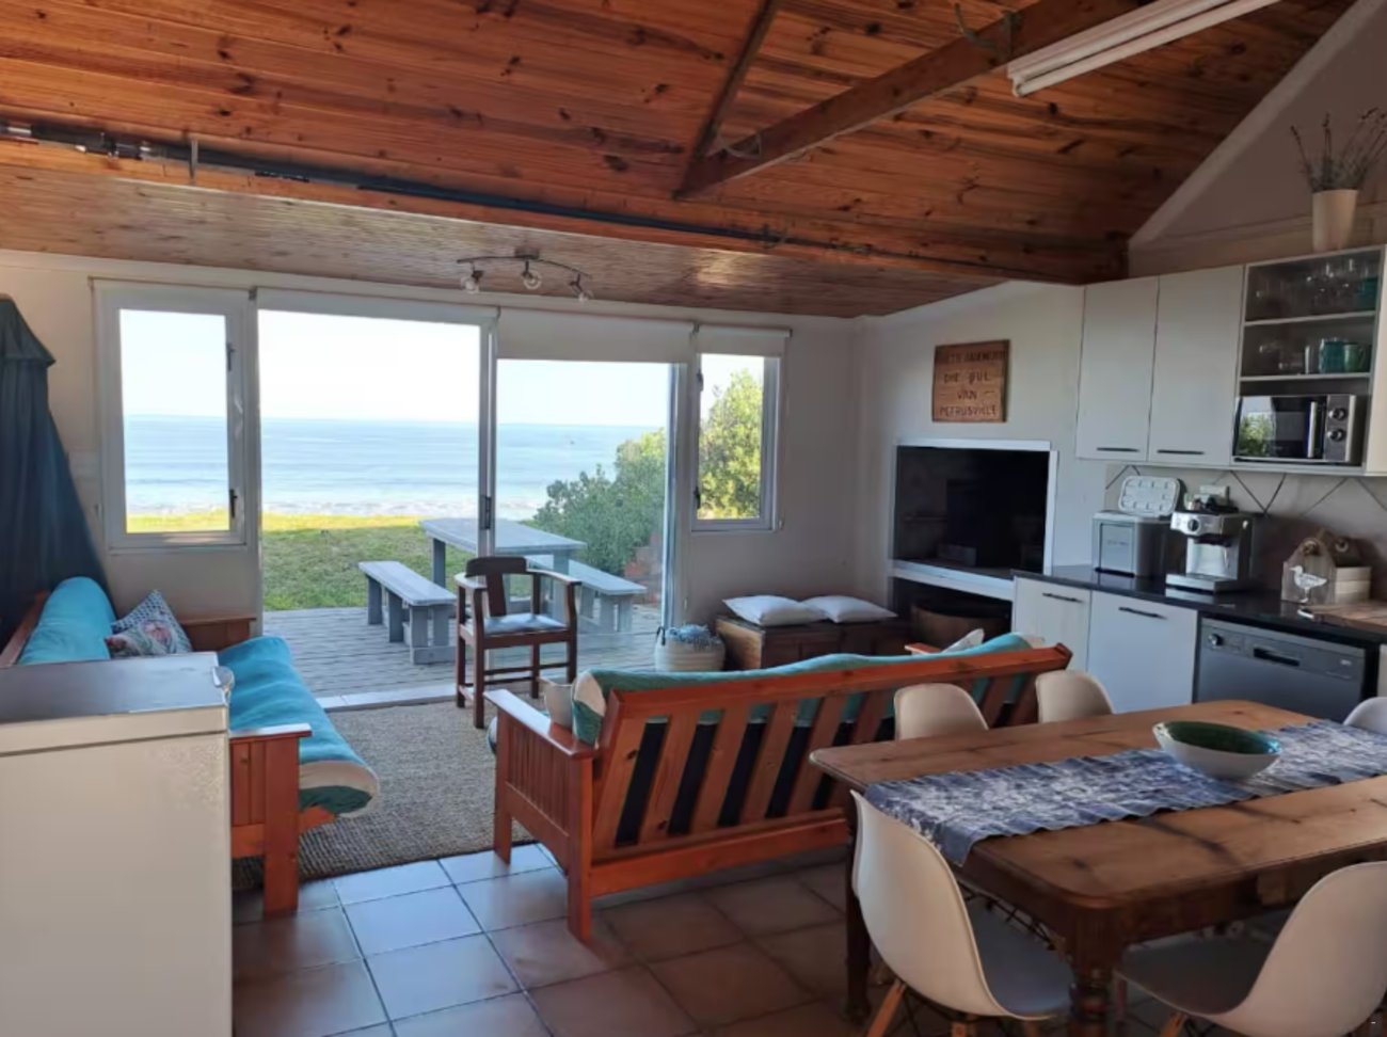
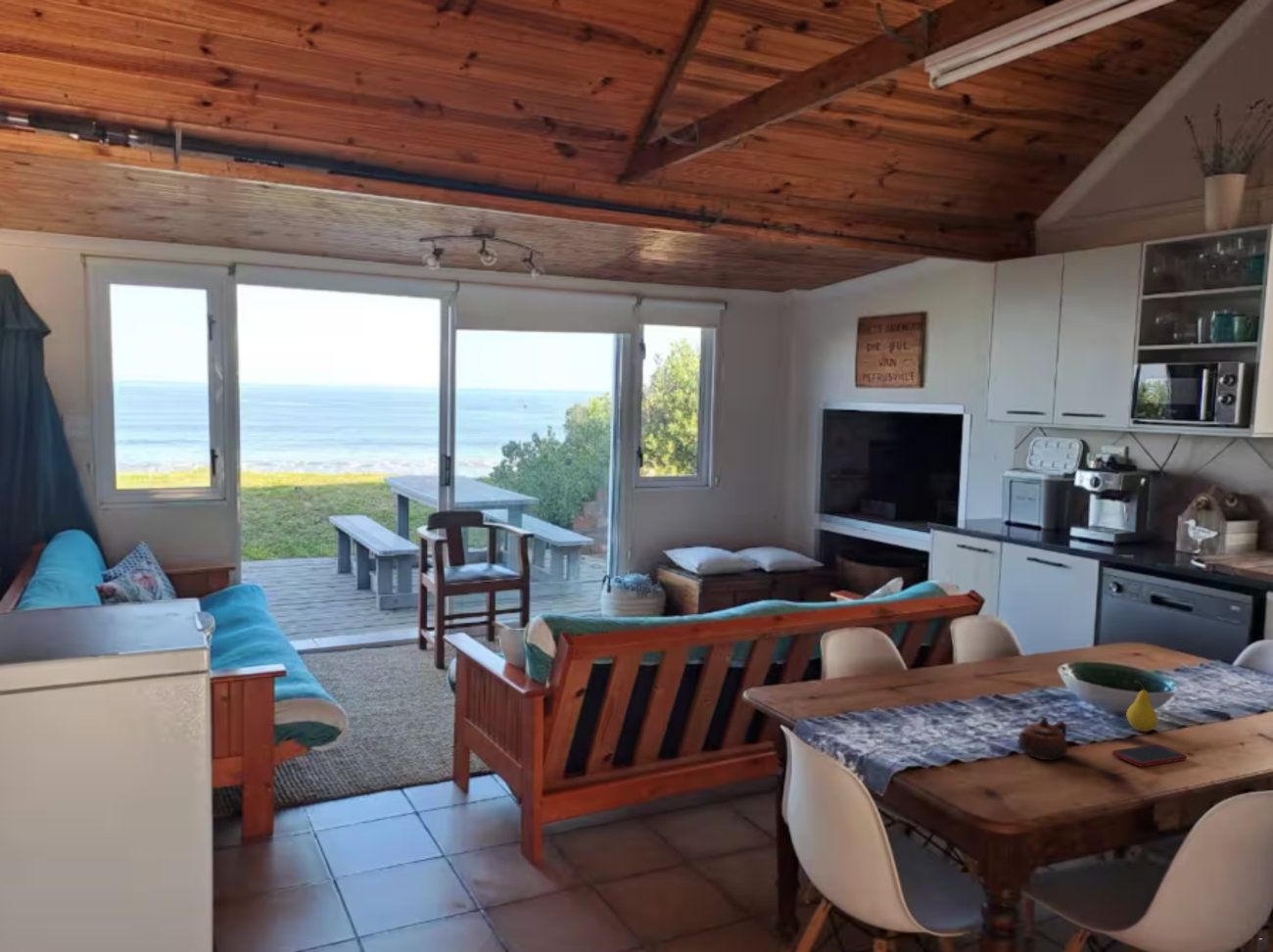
+ teapot [1017,716,1068,762]
+ cell phone [1111,743,1188,767]
+ fruit [1125,680,1159,733]
